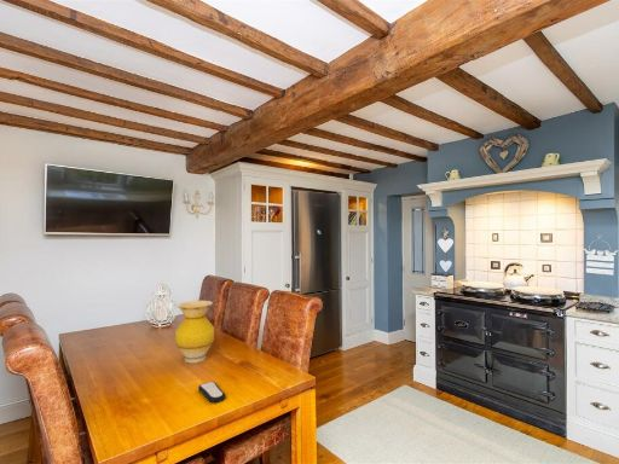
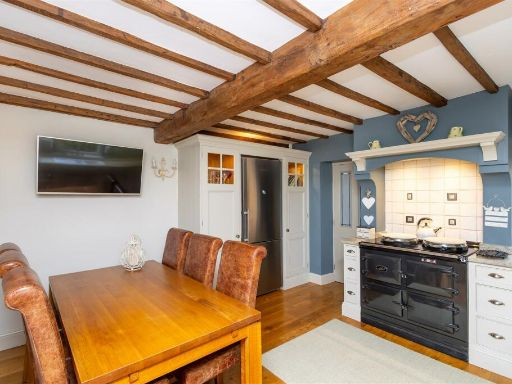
- vase [174,300,215,364]
- remote control [197,381,226,404]
